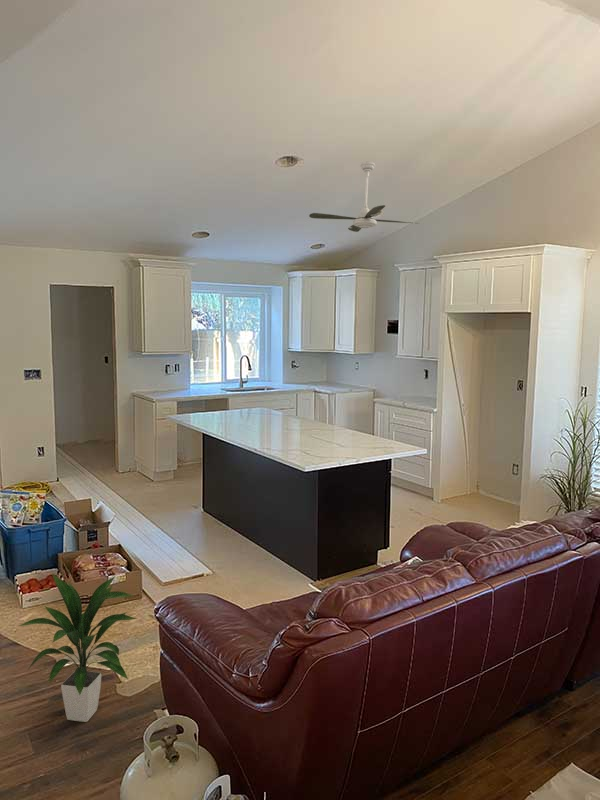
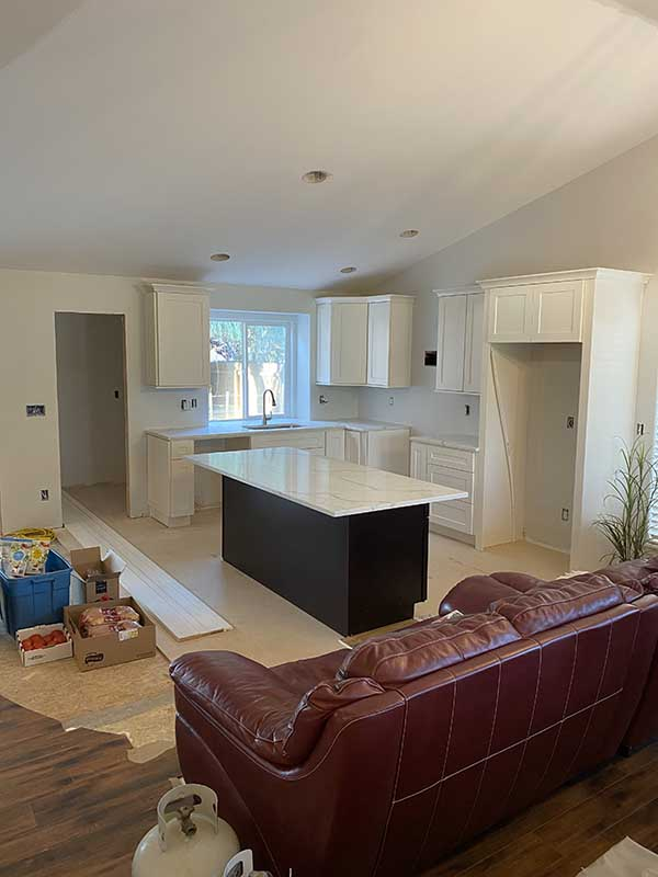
- indoor plant [18,572,138,723]
- ceiling fan [308,161,421,233]
